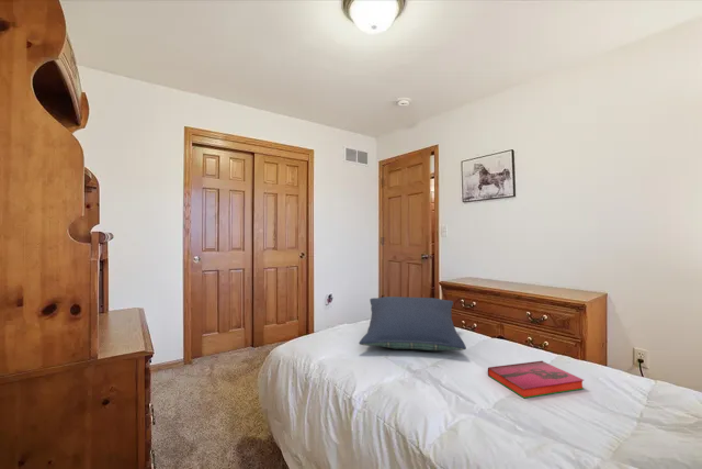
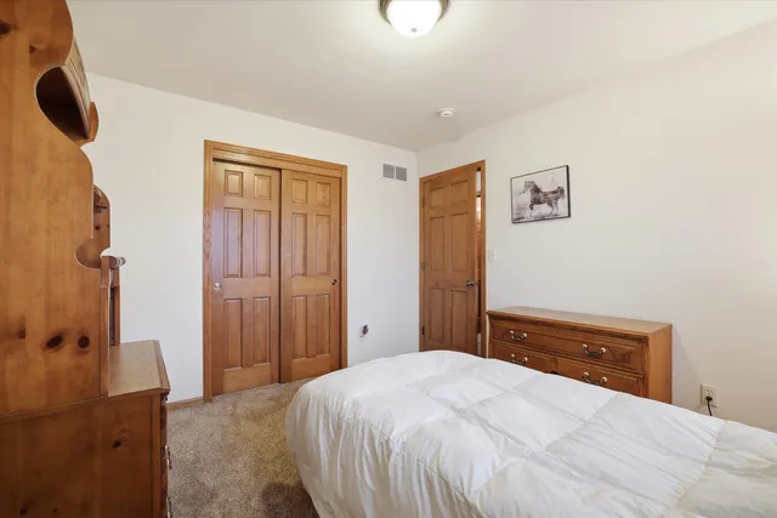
- pillow [358,295,467,351]
- hardback book [487,360,585,399]
